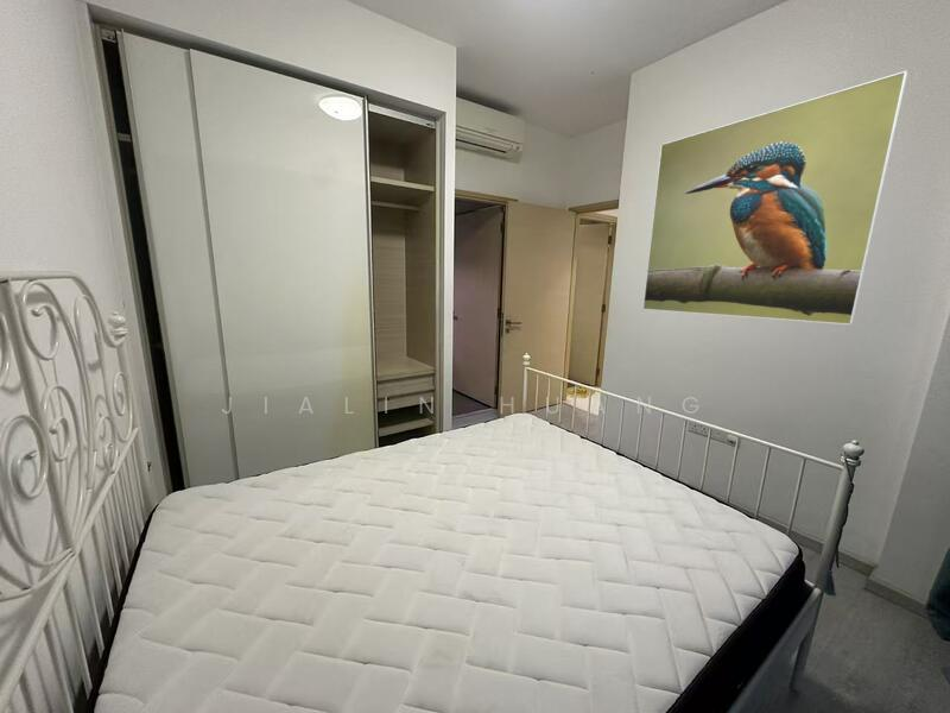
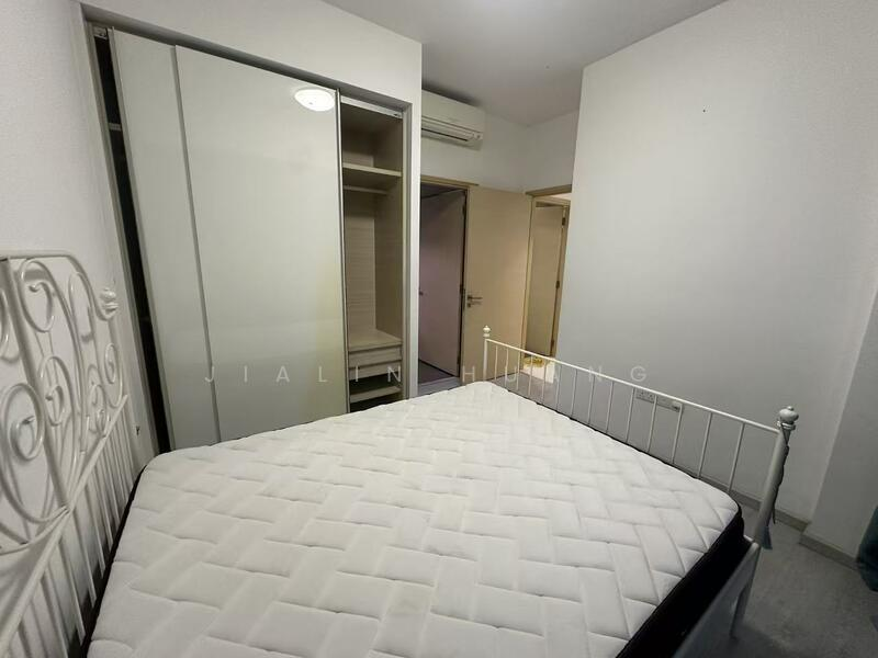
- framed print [641,70,910,326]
